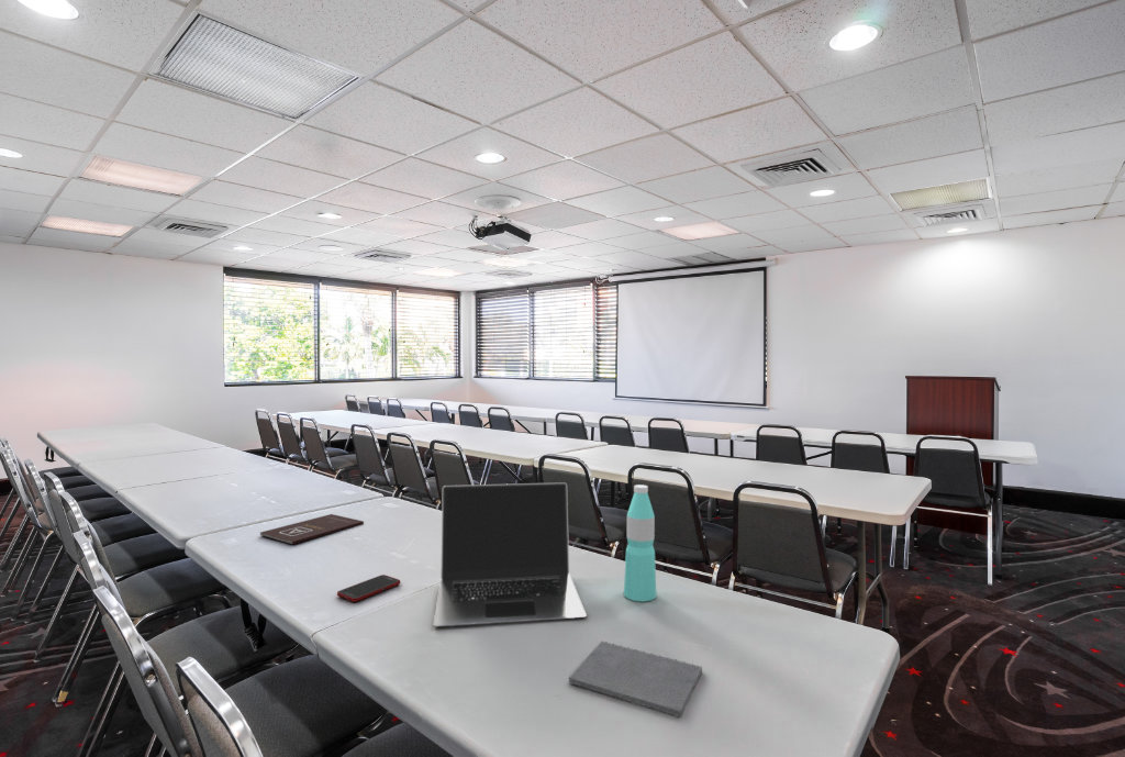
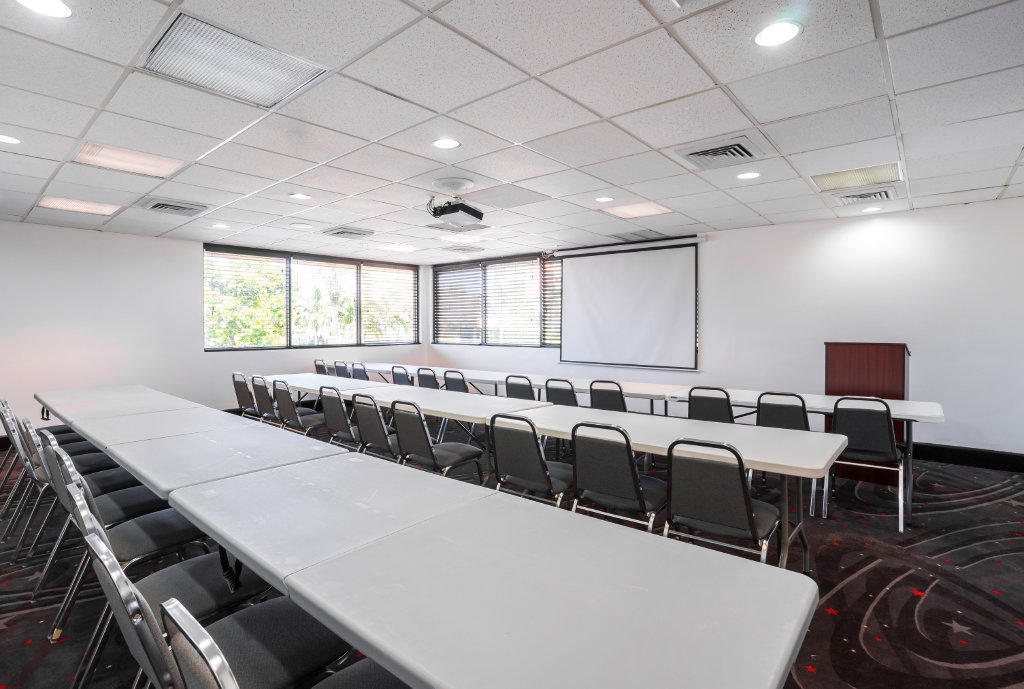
- water bottle [623,483,657,602]
- laptop [433,481,588,627]
- book [259,513,365,545]
- cell phone [336,574,401,603]
- notepad [568,641,703,719]
